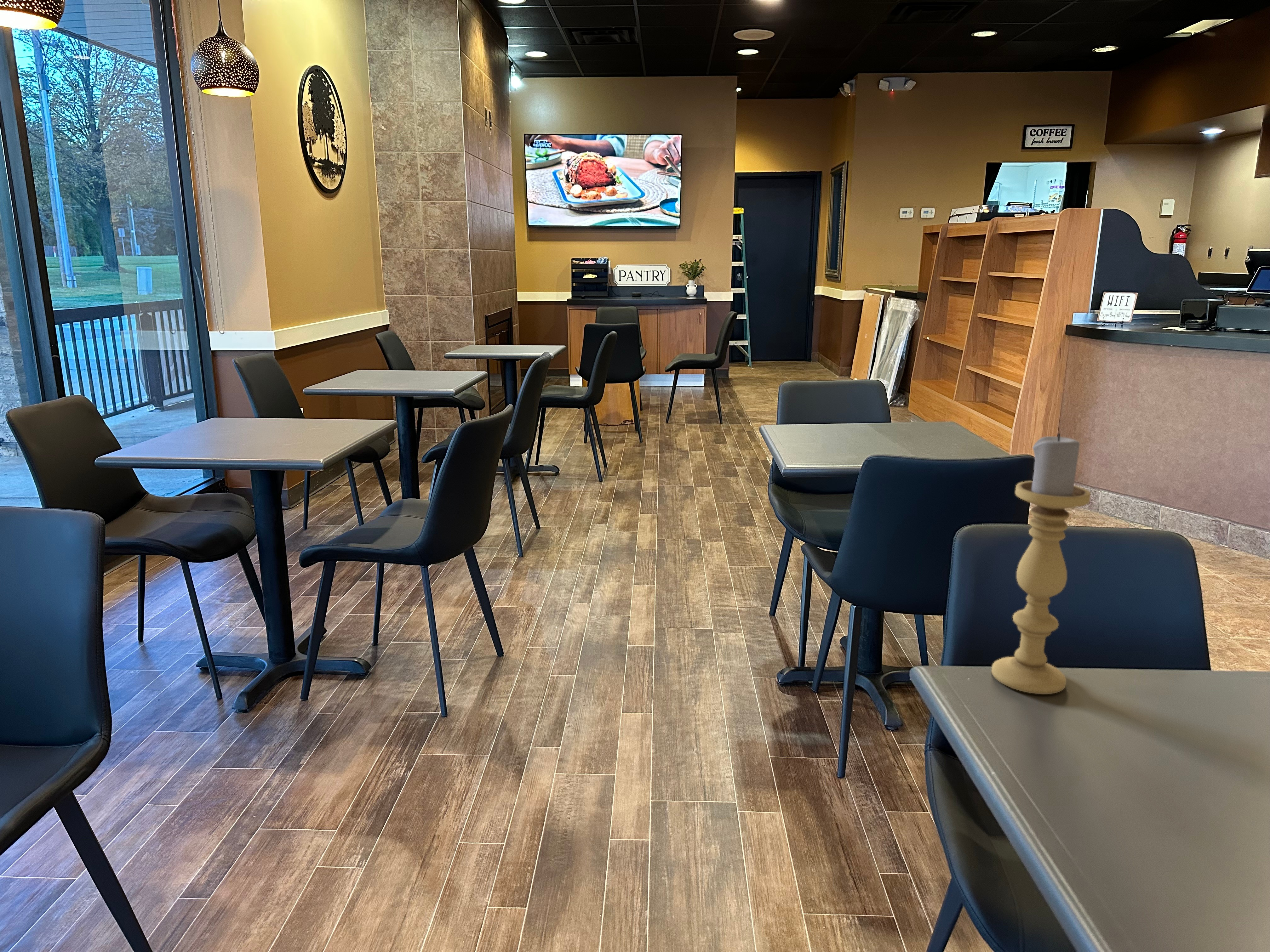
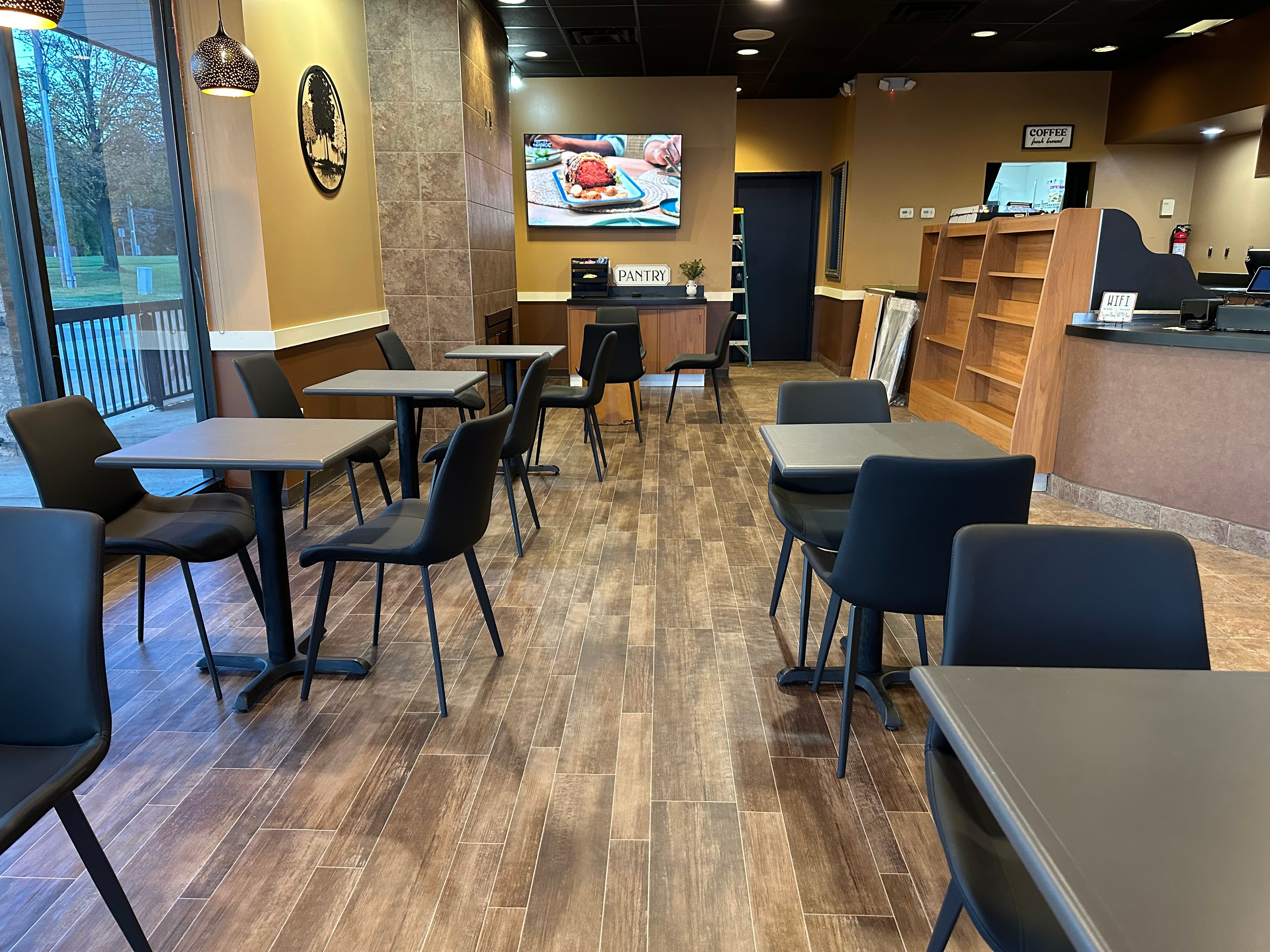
- candle holder [991,433,1091,694]
